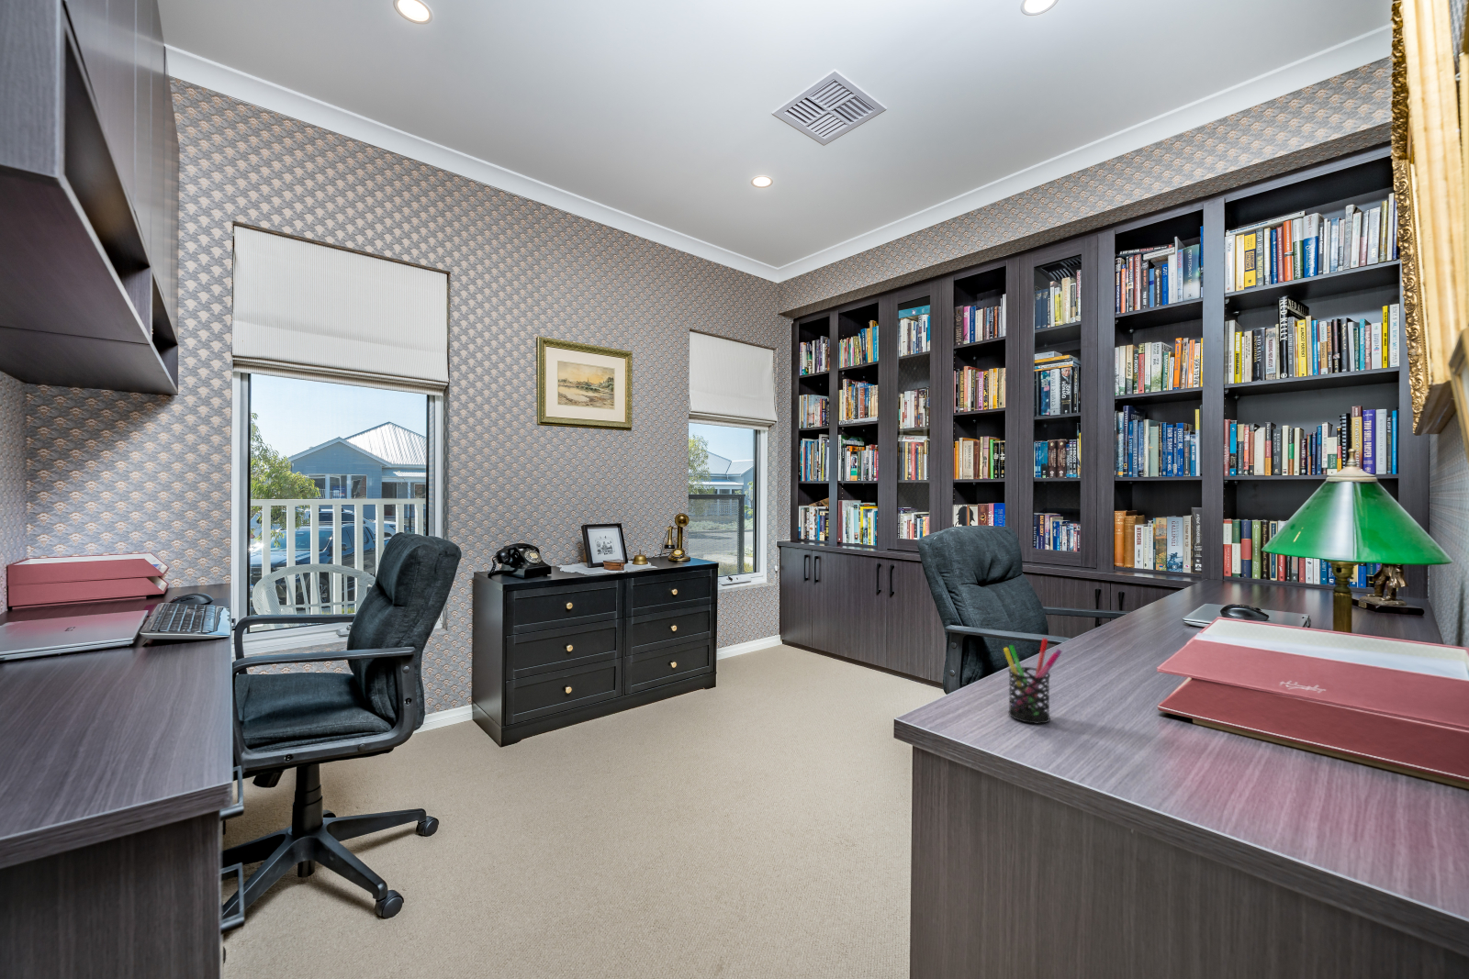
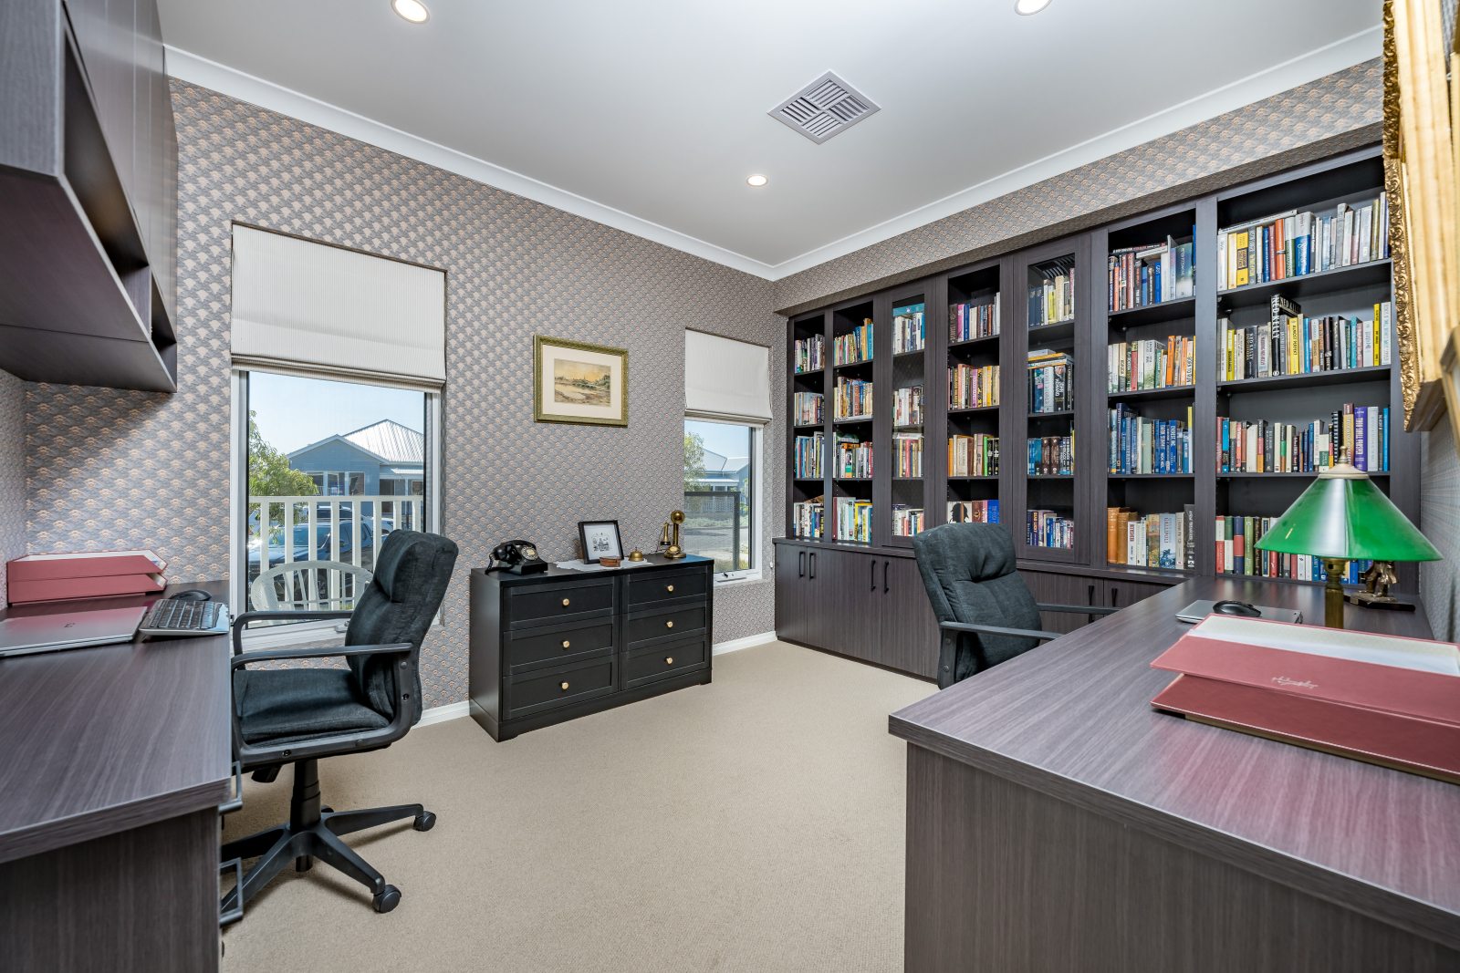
- pen holder [1002,637,1063,724]
